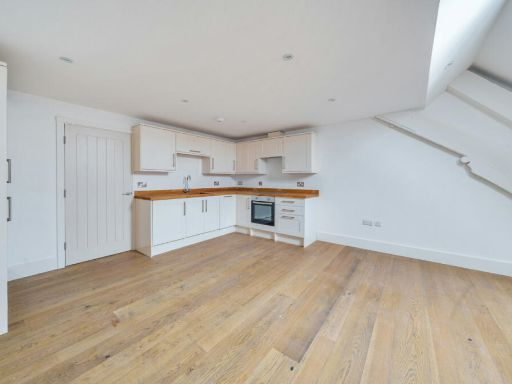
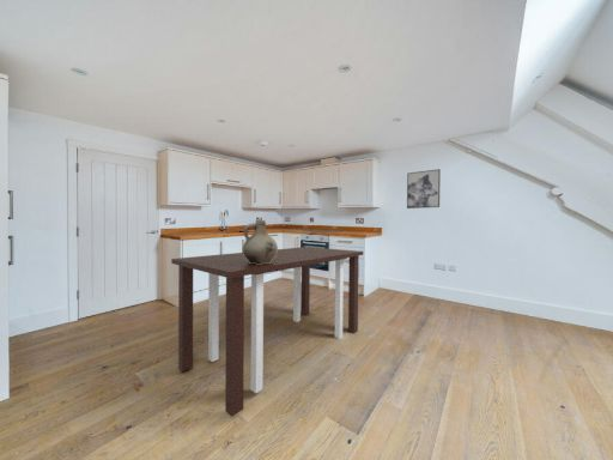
+ dining table [170,246,364,418]
+ wall art [406,168,442,210]
+ ceramic jug [242,219,279,265]
